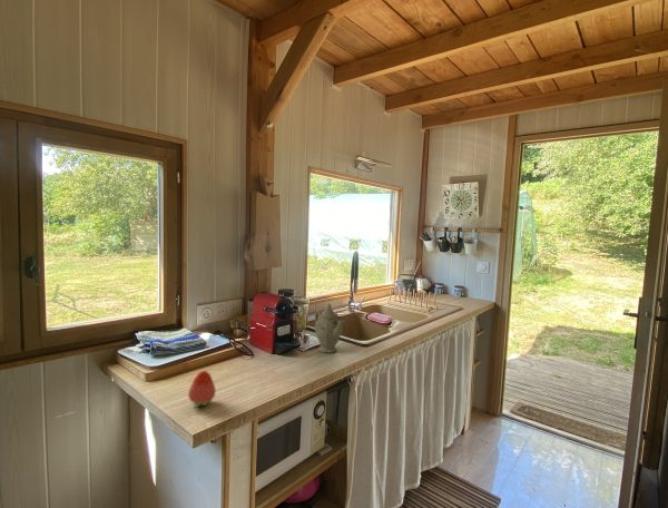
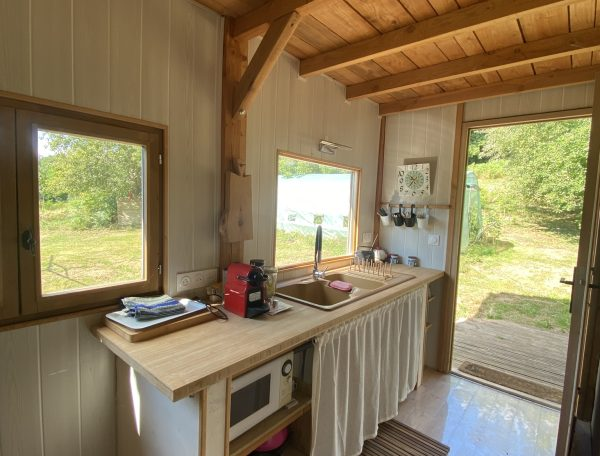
- chinaware [314,302,345,354]
- fruit [187,370,217,408]
